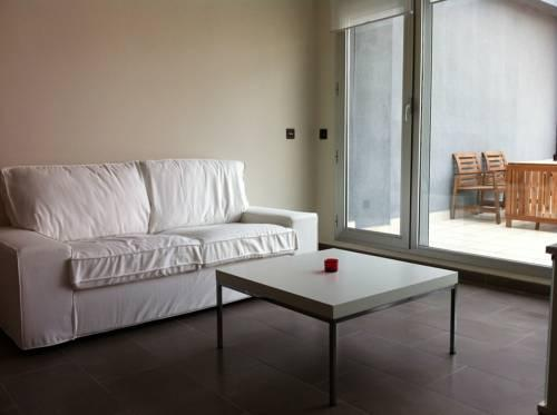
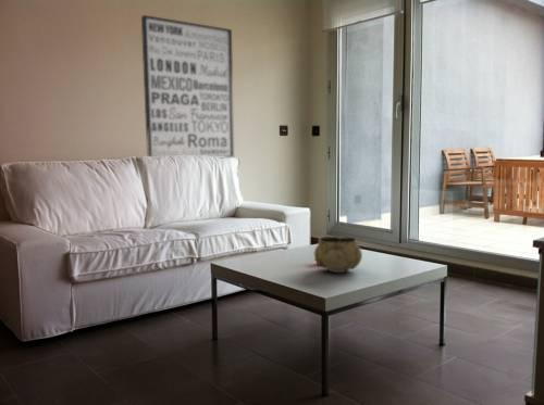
+ decorative bowl [313,236,363,274]
+ wall art [140,14,235,159]
